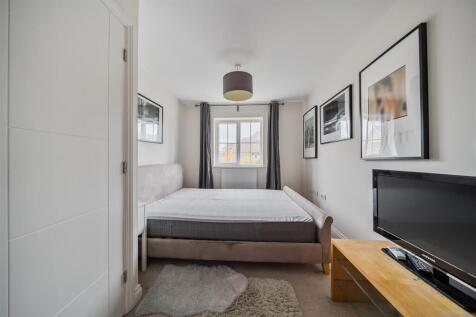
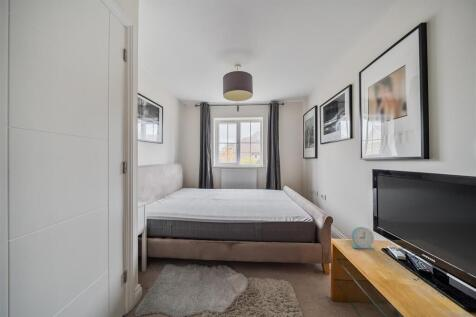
+ alarm clock [351,226,375,250]
